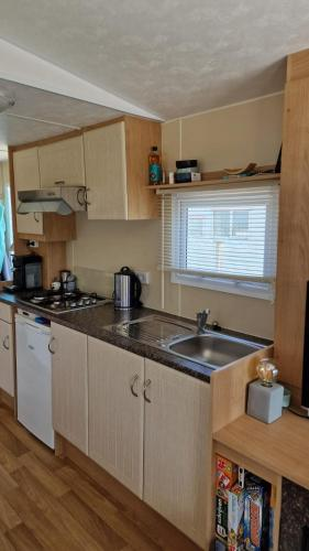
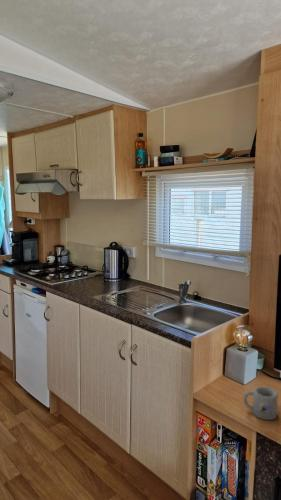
+ mug [242,385,279,421]
